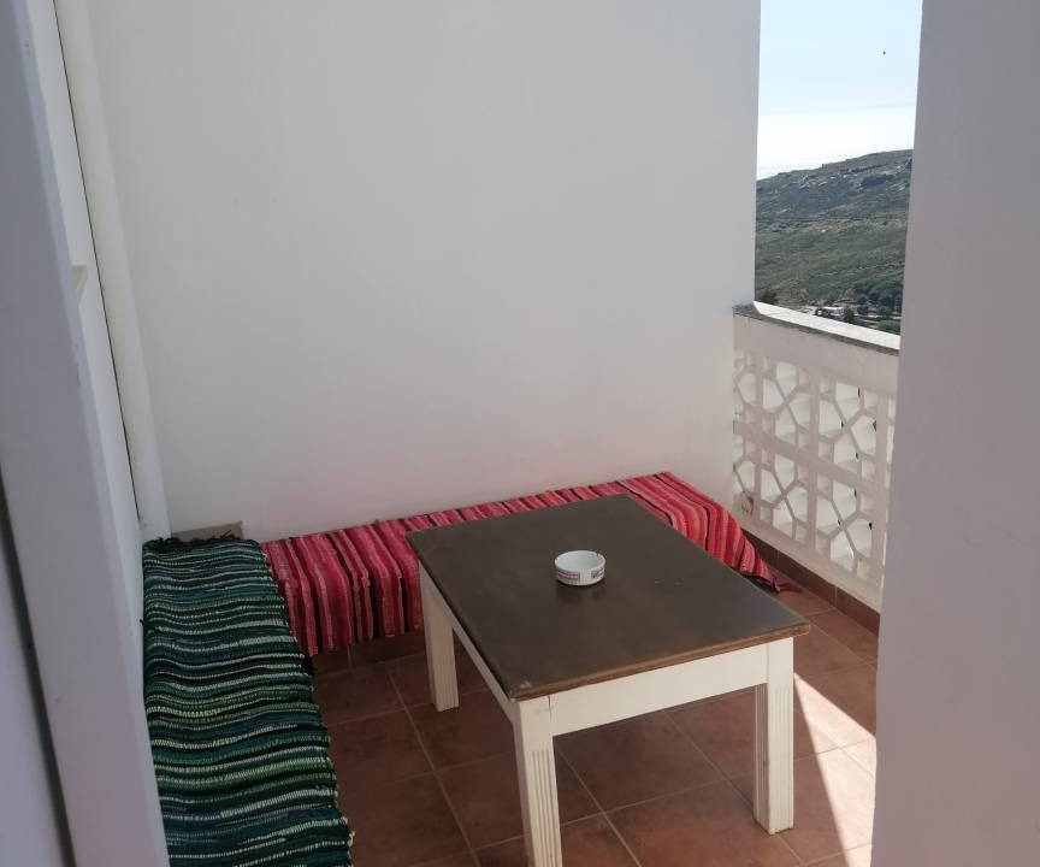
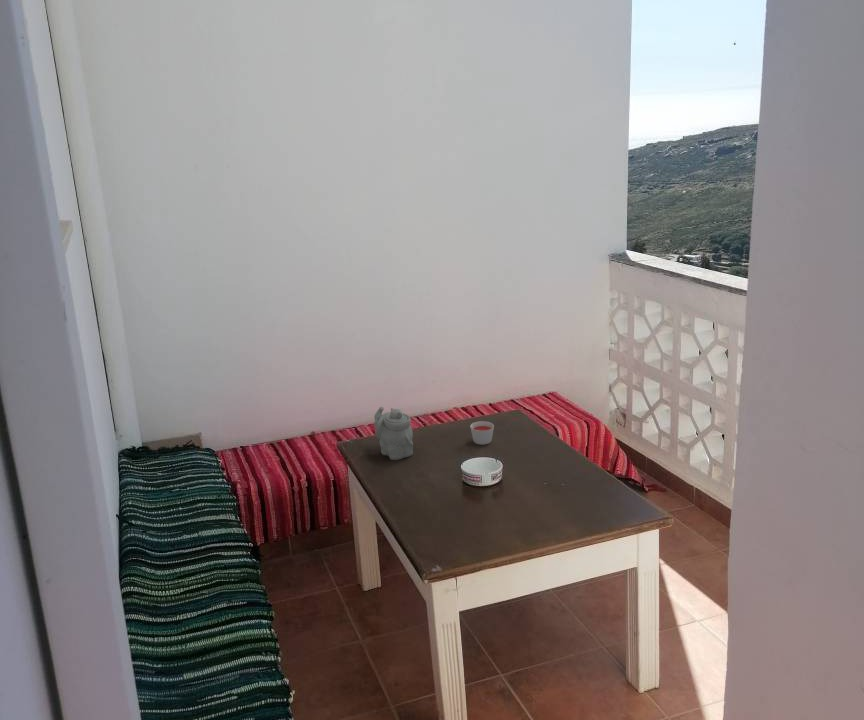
+ teapot [373,406,414,461]
+ candle [469,420,495,446]
